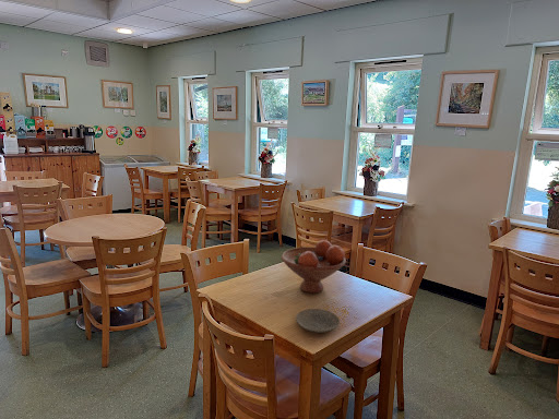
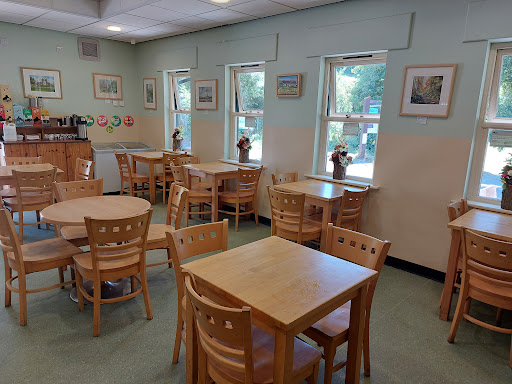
- fruit bowl [281,239,347,294]
- plate [295,308,341,334]
